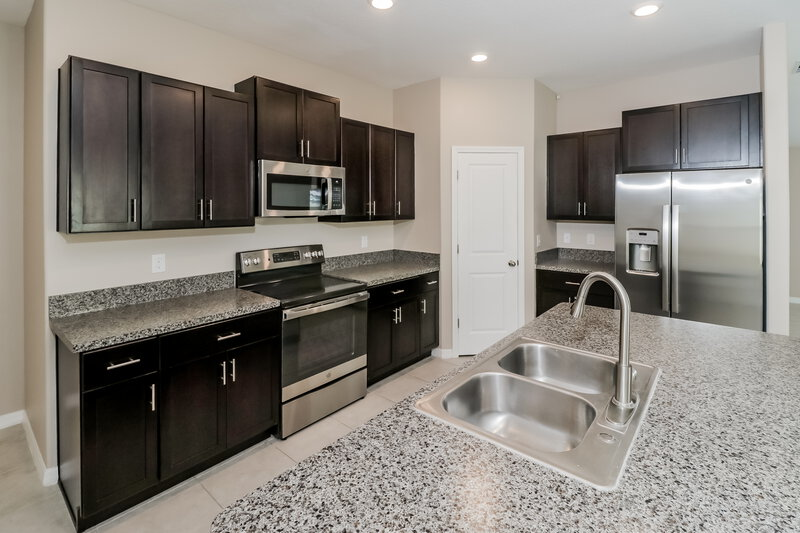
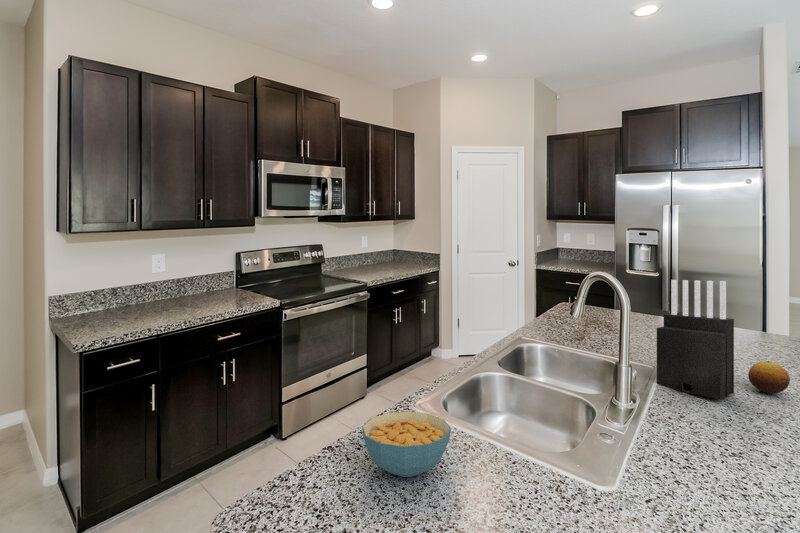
+ cereal bowl [361,411,452,478]
+ fruit [747,360,791,394]
+ knife block [656,279,735,401]
